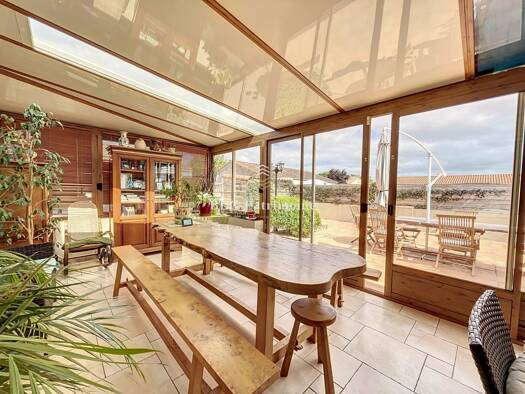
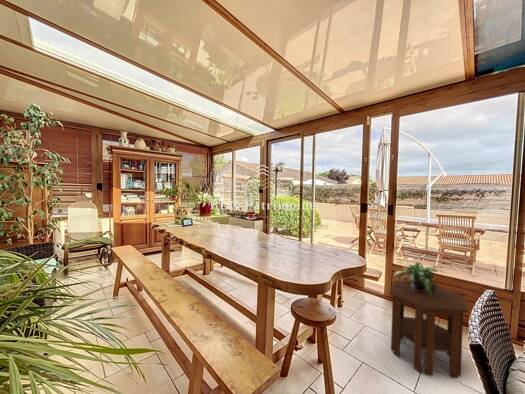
+ side table [389,280,469,379]
+ potted plant [393,260,444,297]
